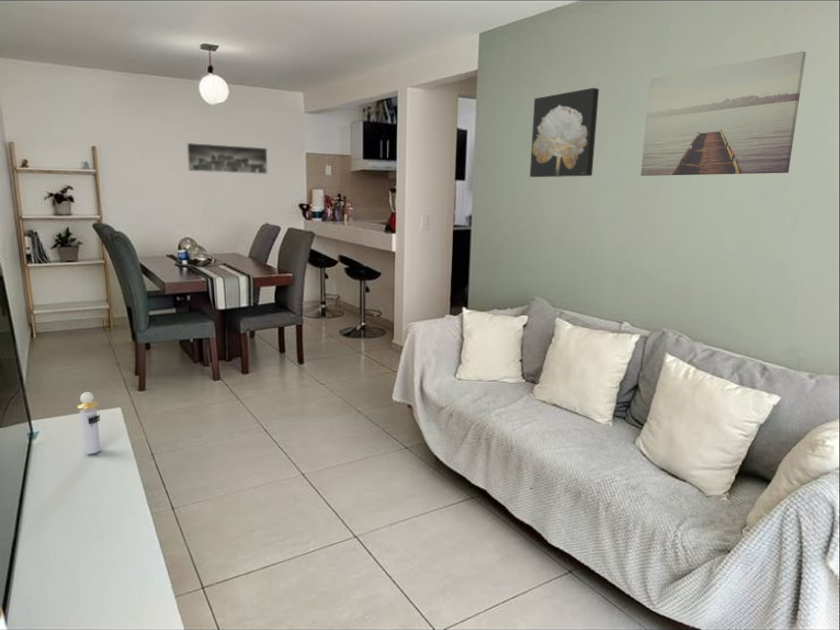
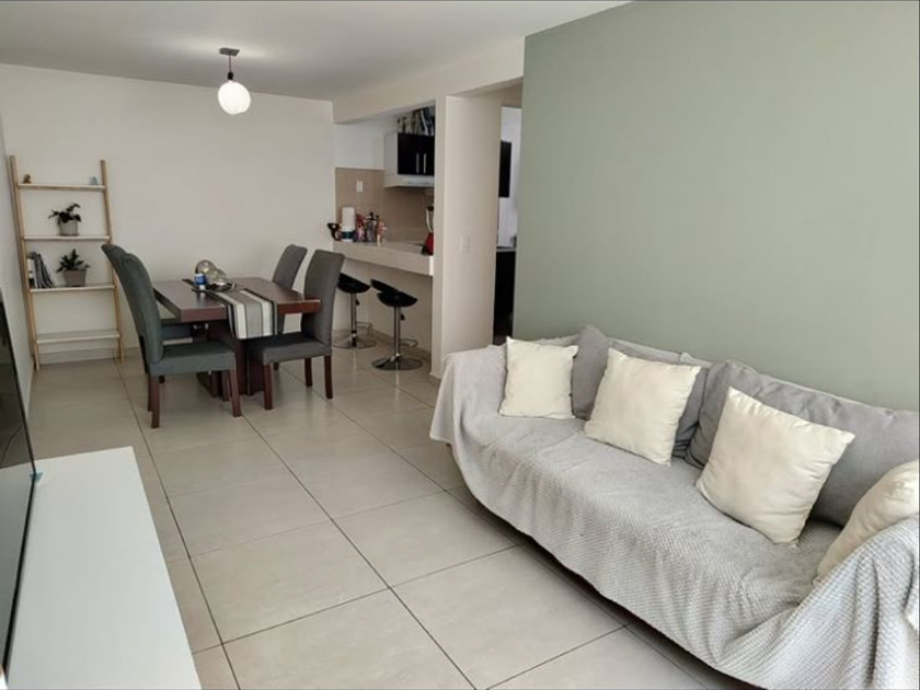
- perfume bottle [76,391,101,455]
- wall art [529,87,600,178]
- wall art [640,50,807,177]
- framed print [186,142,269,175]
